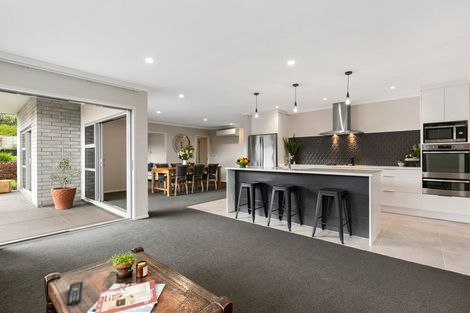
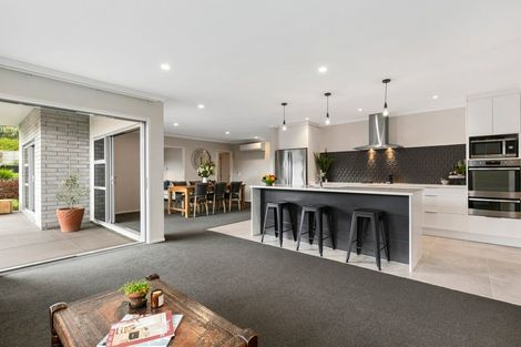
- remote control [66,281,84,307]
